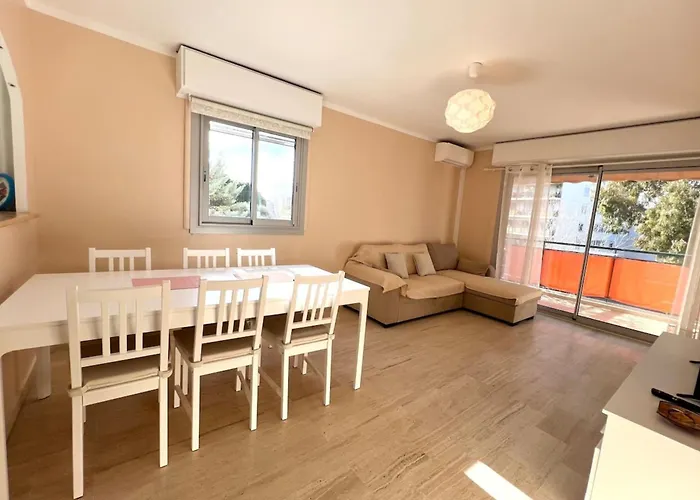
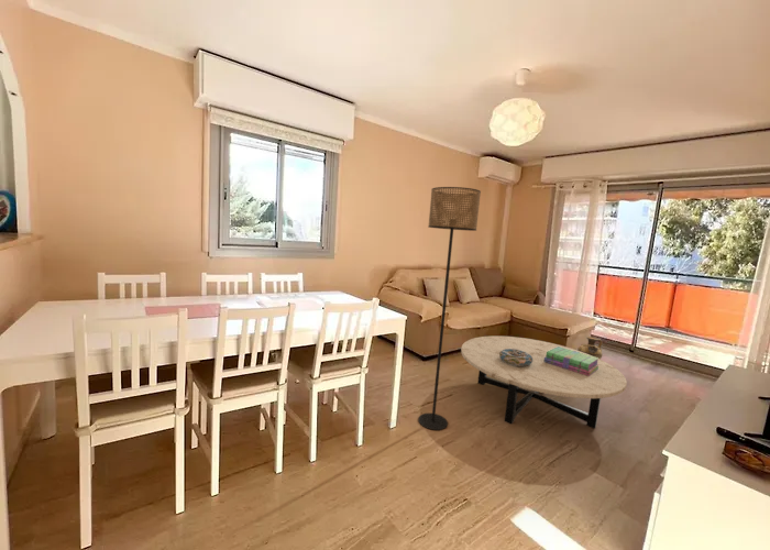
+ ceramic jug [576,336,604,360]
+ decorative bowl [499,349,534,366]
+ coffee table [460,336,628,429]
+ stack of books [543,346,600,376]
+ floor lamp [417,186,482,431]
